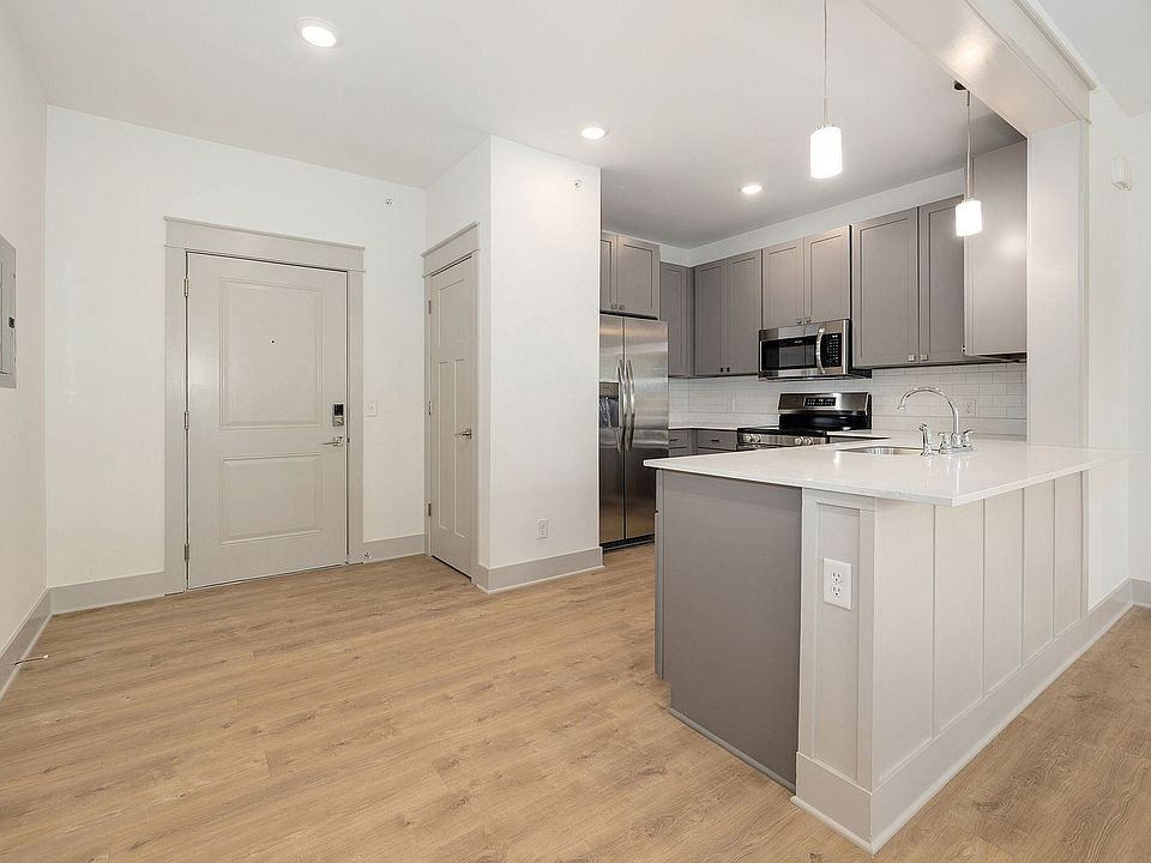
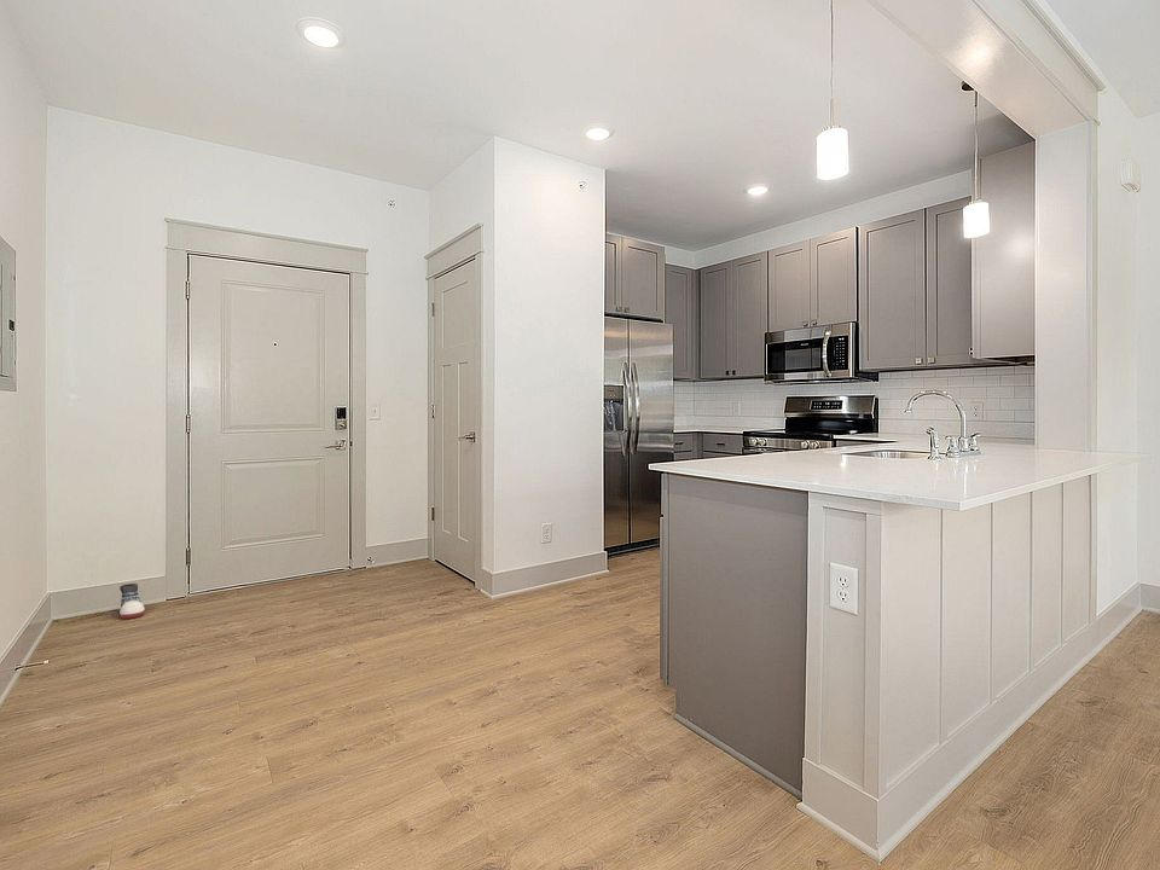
+ shoe [118,582,146,620]
